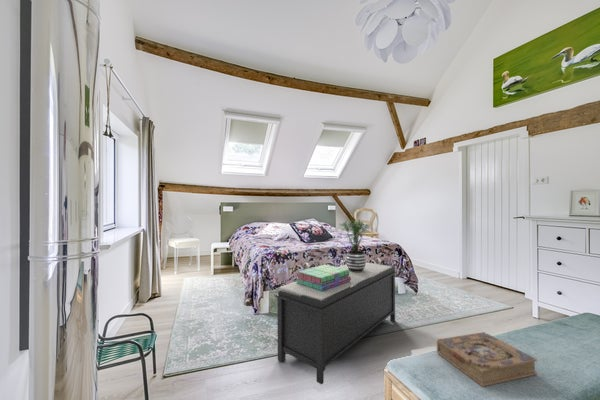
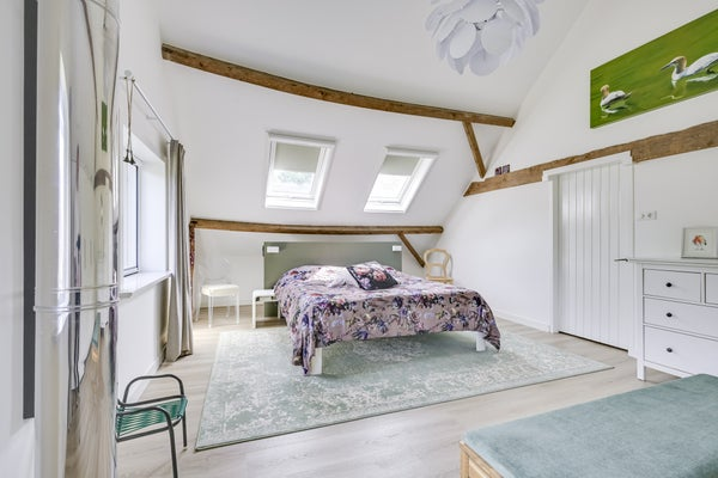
- book [436,331,538,388]
- stack of books [295,264,351,291]
- bench [275,262,397,385]
- potted plant [334,217,374,272]
